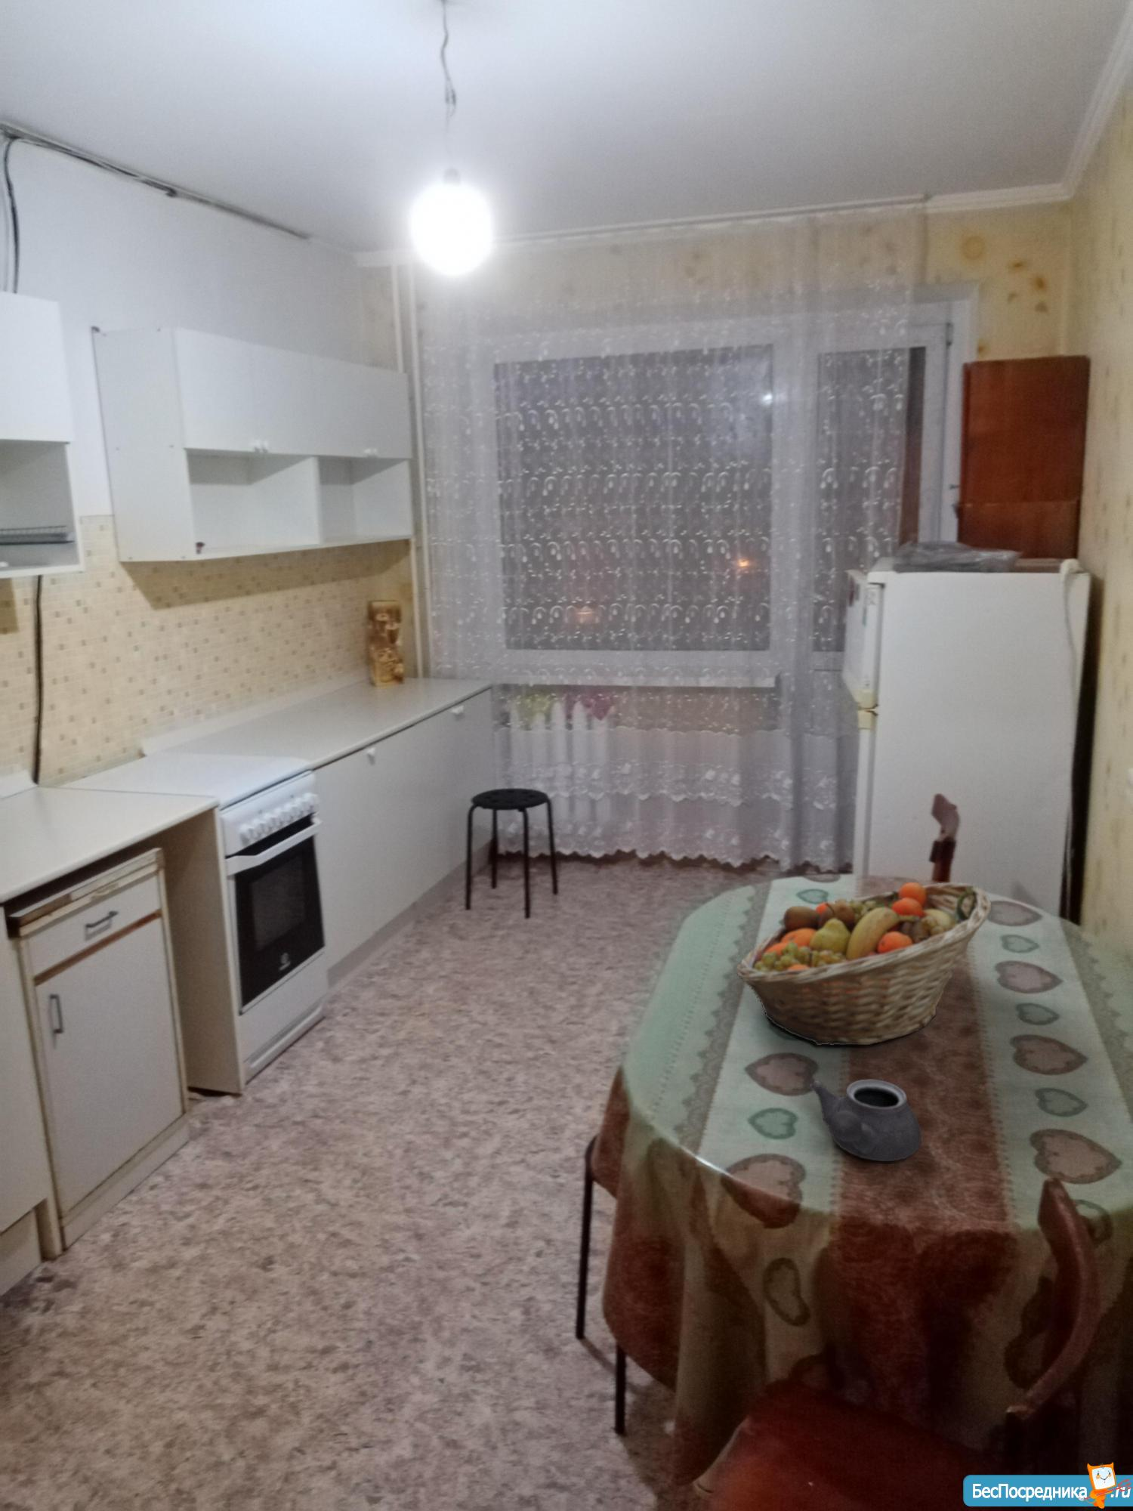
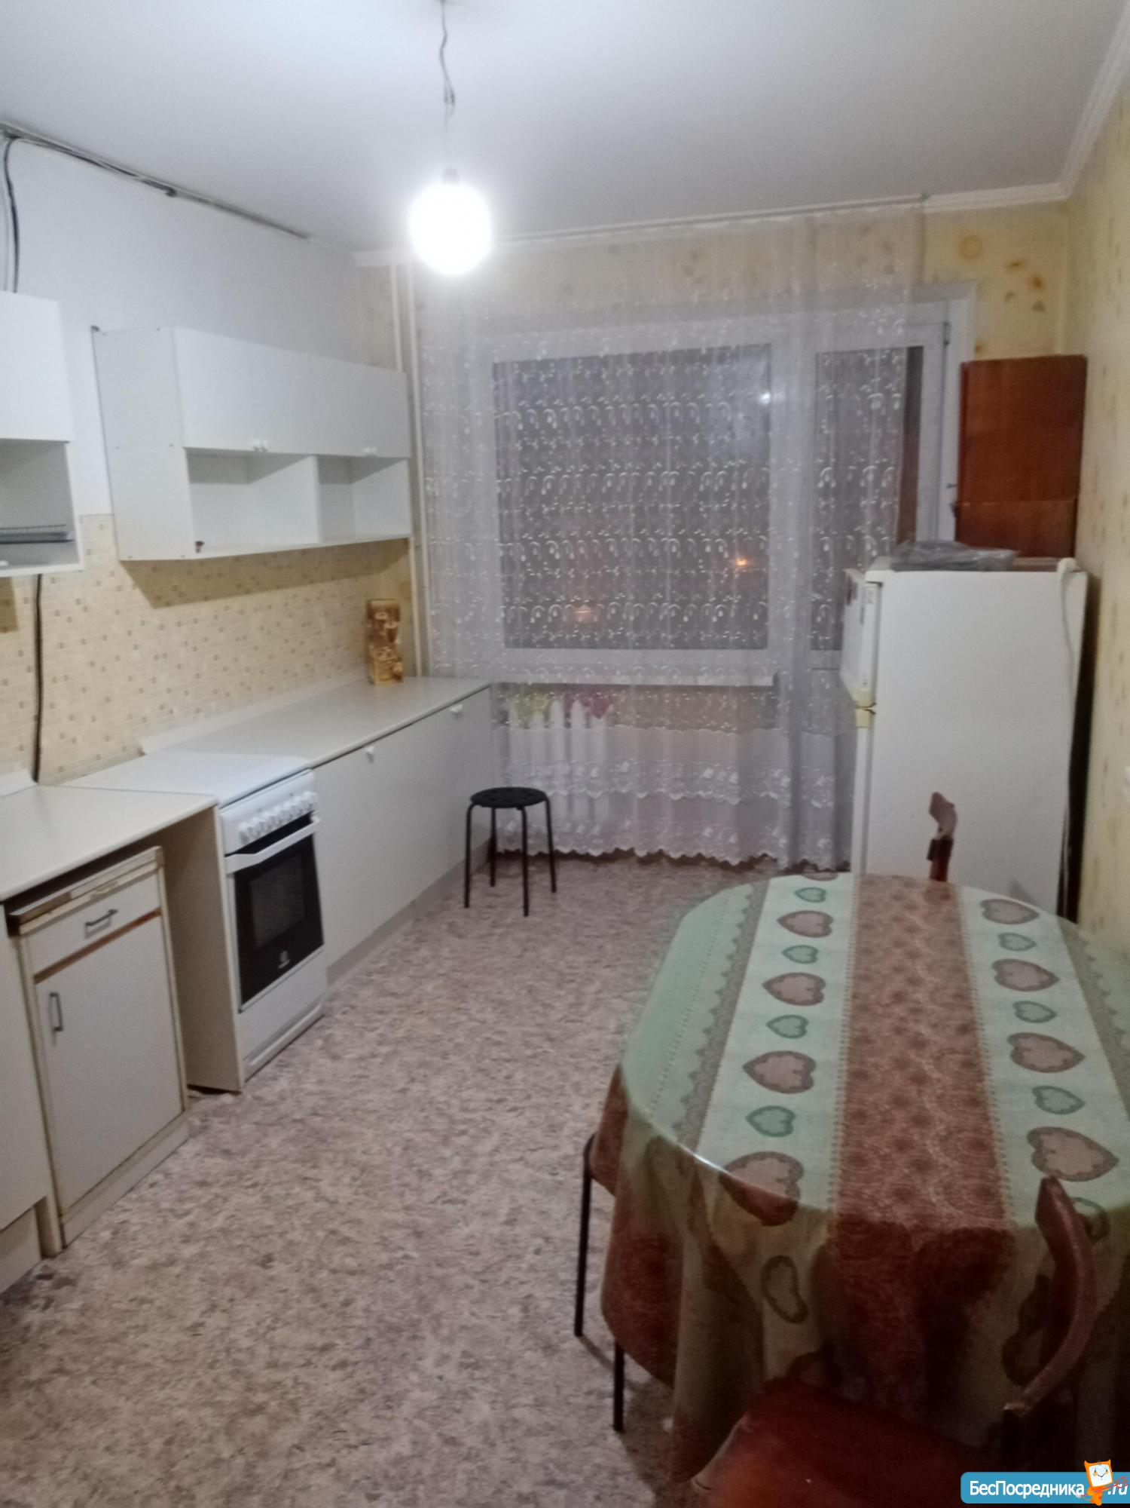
- fruit basket [735,882,991,1046]
- teapot [809,1078,922,1162]
